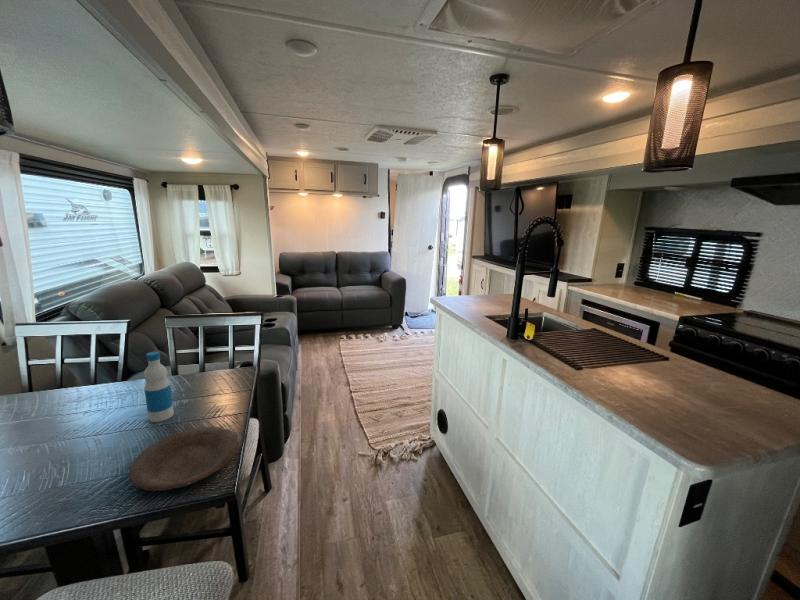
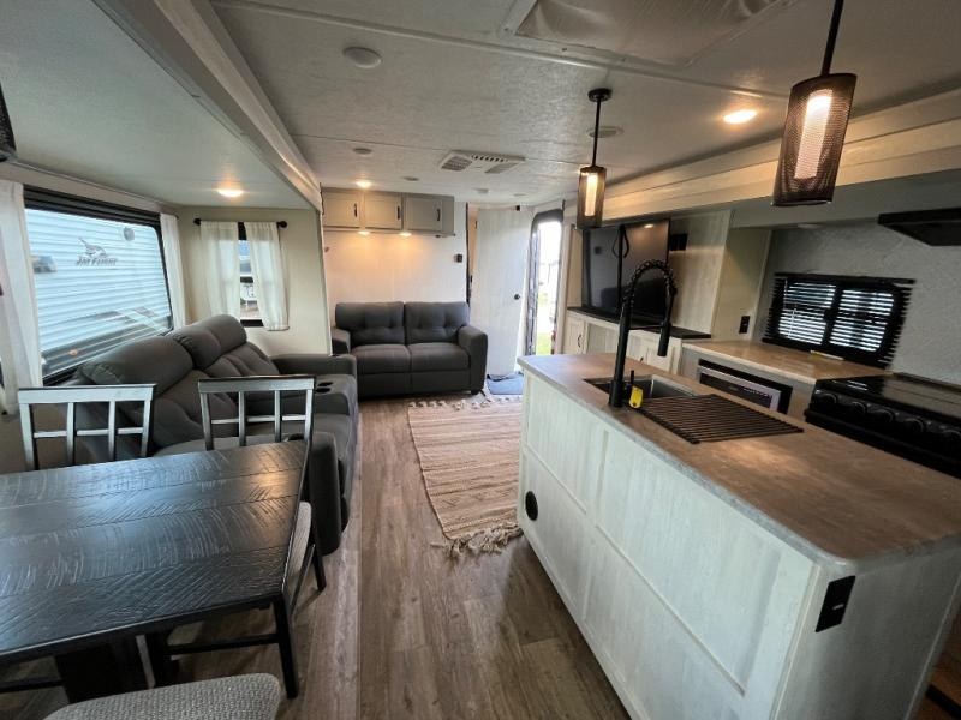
- bottle [143,350,175,423]
- plate [127,426,239,492]
